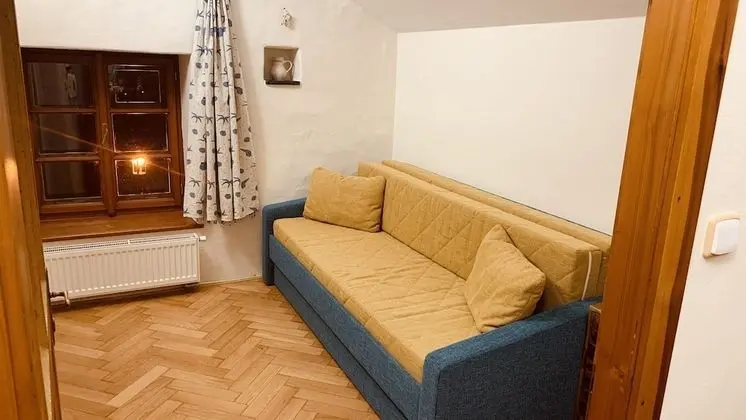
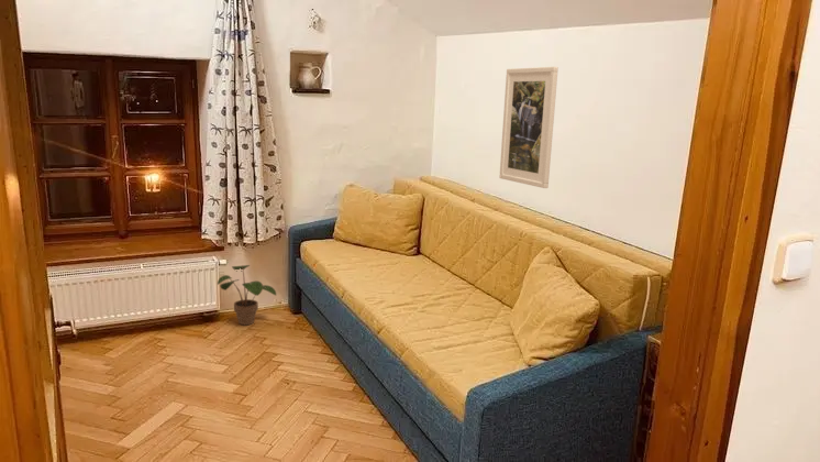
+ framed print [499,66,559,189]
+ potted plant [217,264,277,327]
